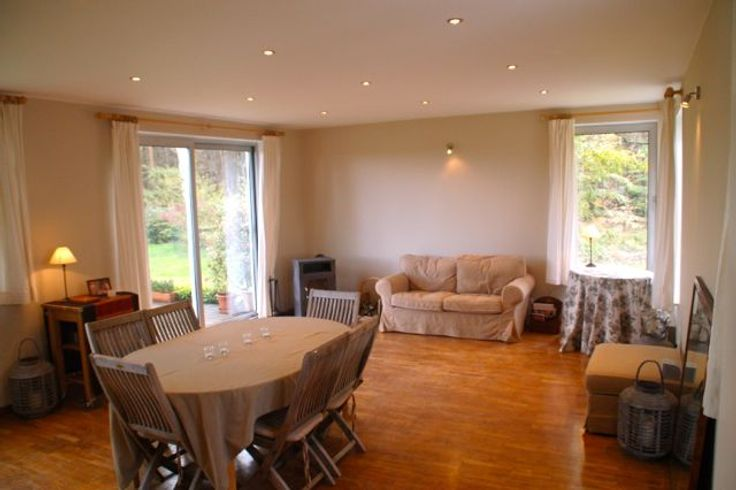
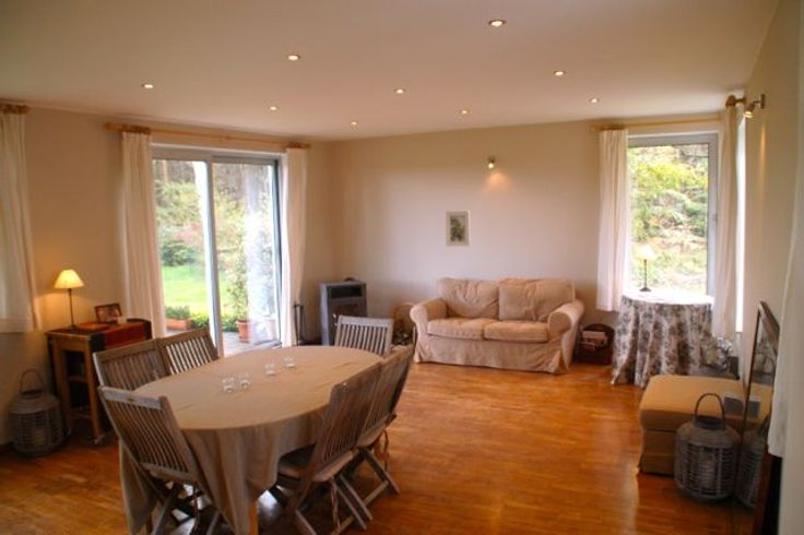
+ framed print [445,210,471,247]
